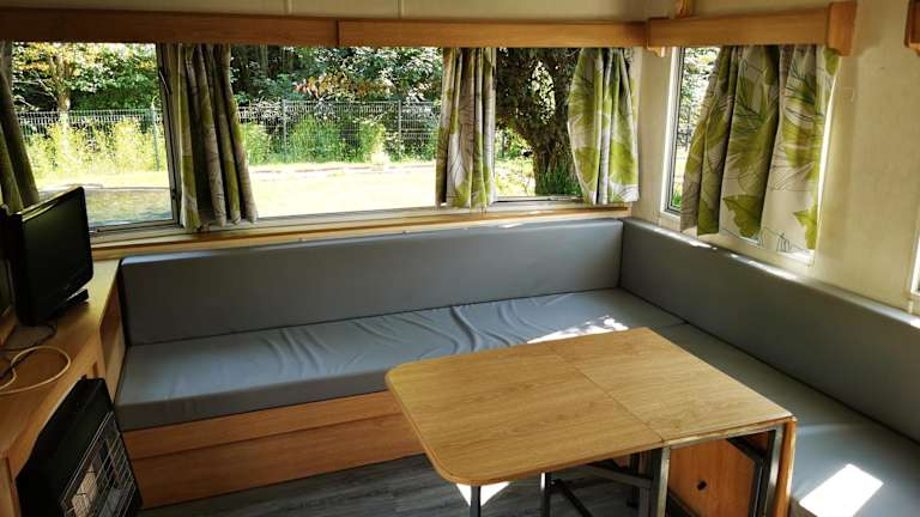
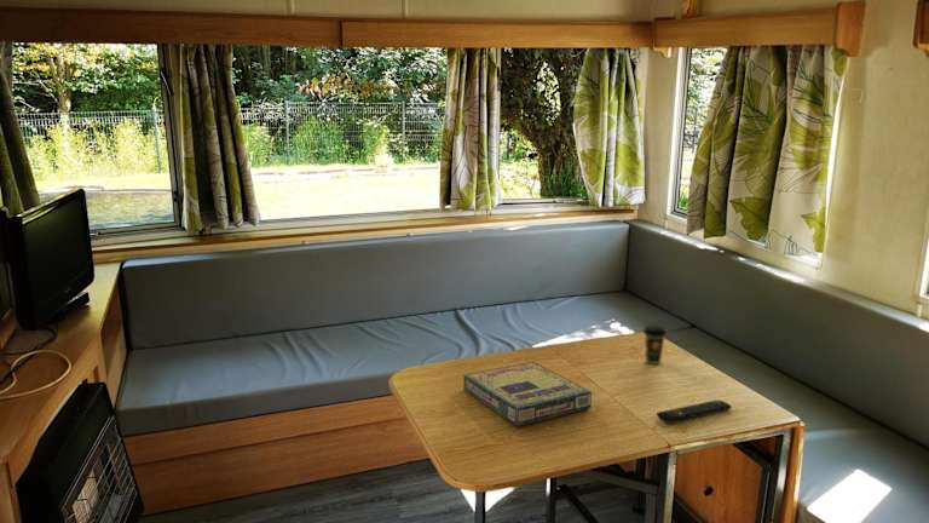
+ coffee cup [641,324,668,366]
+ remote control [656,398,733,424]
+ video game box [463,361,593,427]
